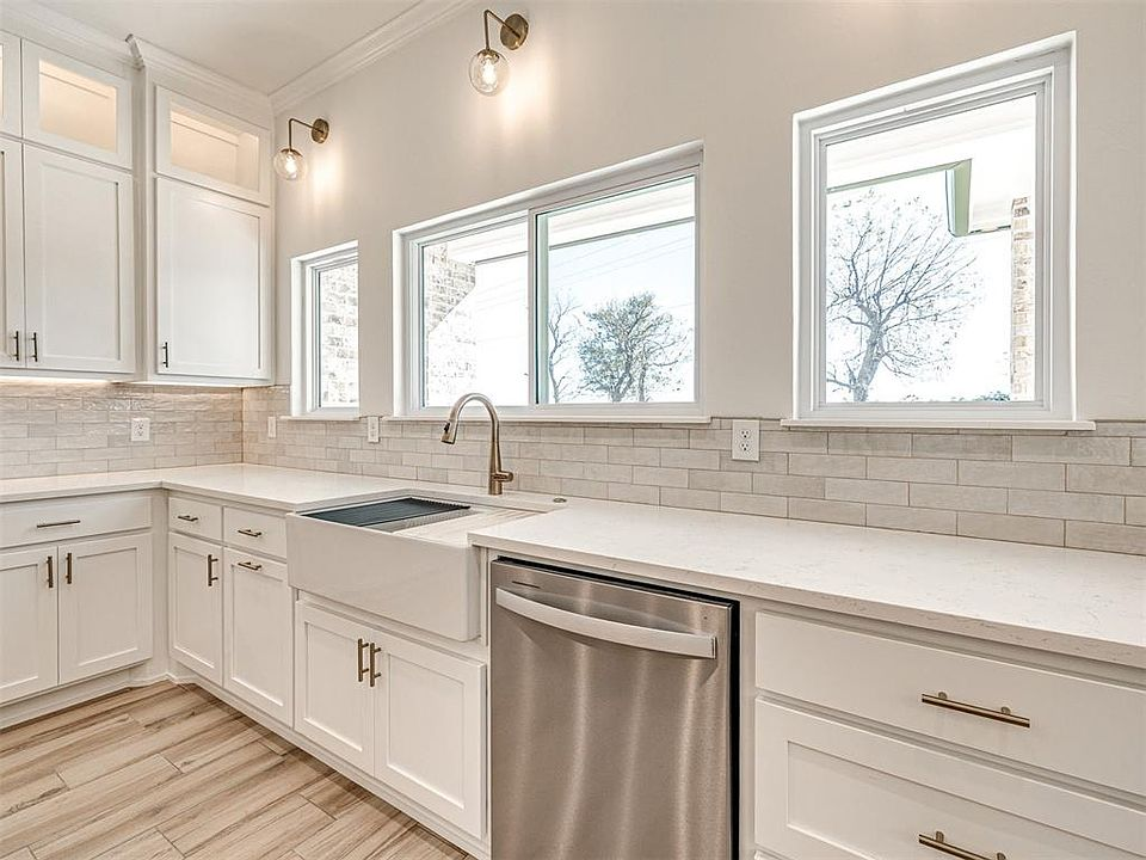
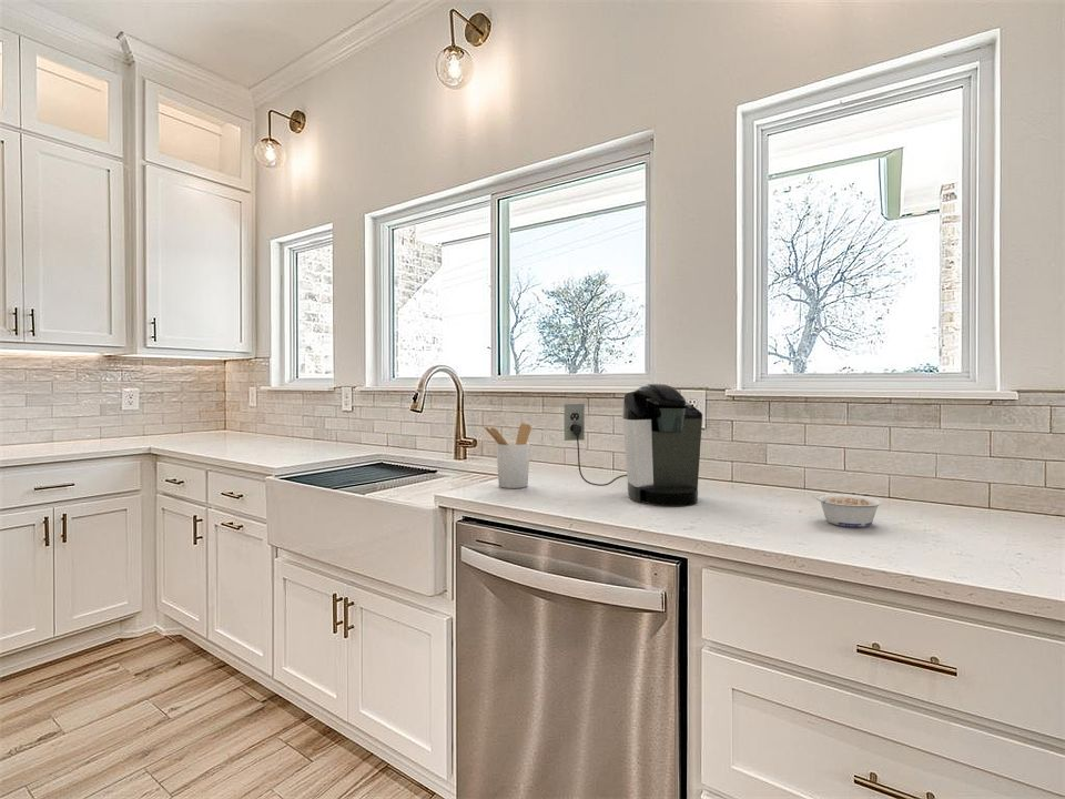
+ legume [813,493,884,528]
+ coffee maker [564,383,703,506]
+ utensil holder [483,422,532,489]
